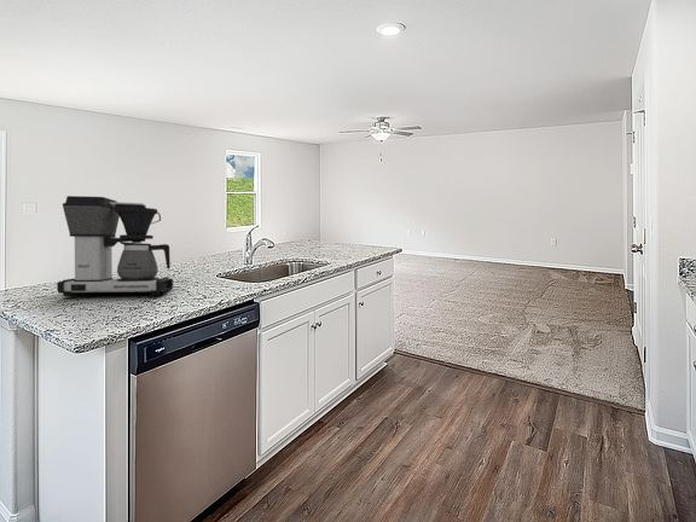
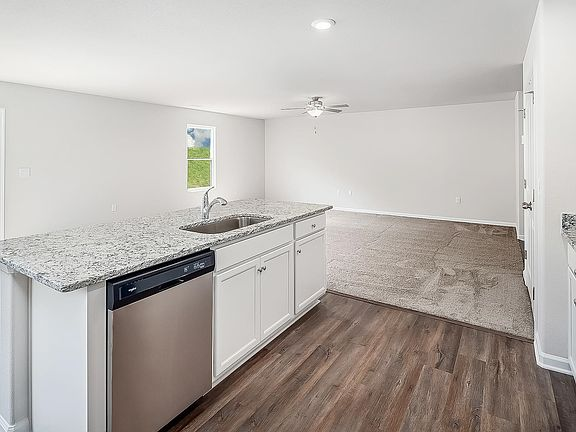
- coffee maker [56,195,174,297]
